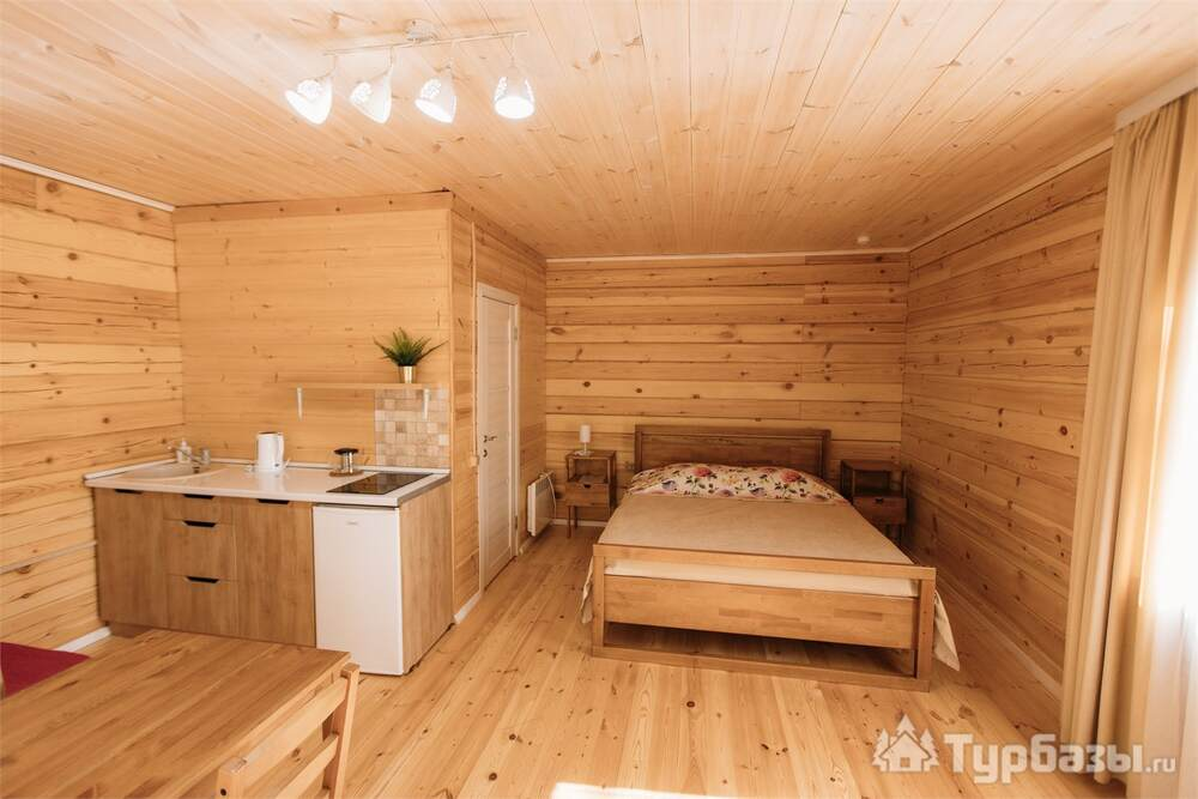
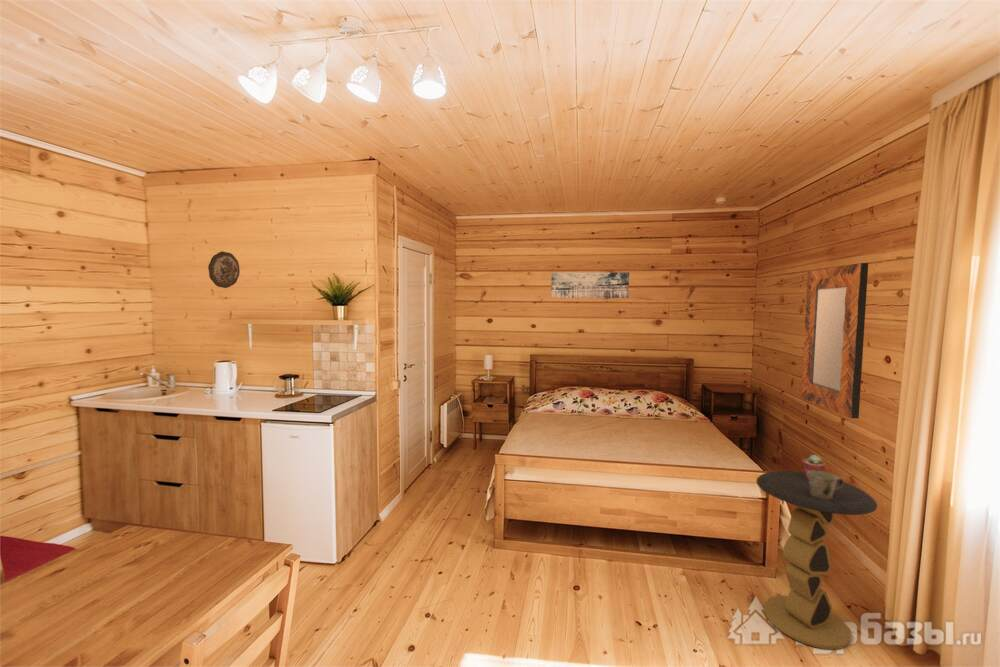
+ decorative plate [207,251,241,289]
+ potted succulent [801,454,827,479]
+ side table [756,470,878,651]
+ home mirror [800,262,869,419]
+ wall art [550,271,630,299]
+ mug [808,471,845,500]
